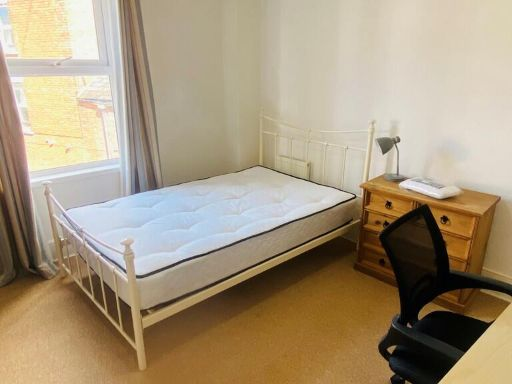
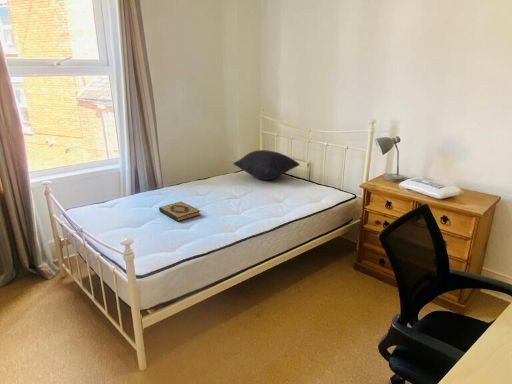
+ hardback book [158,201,201,222]
+ pillow [233,149,300,181]
